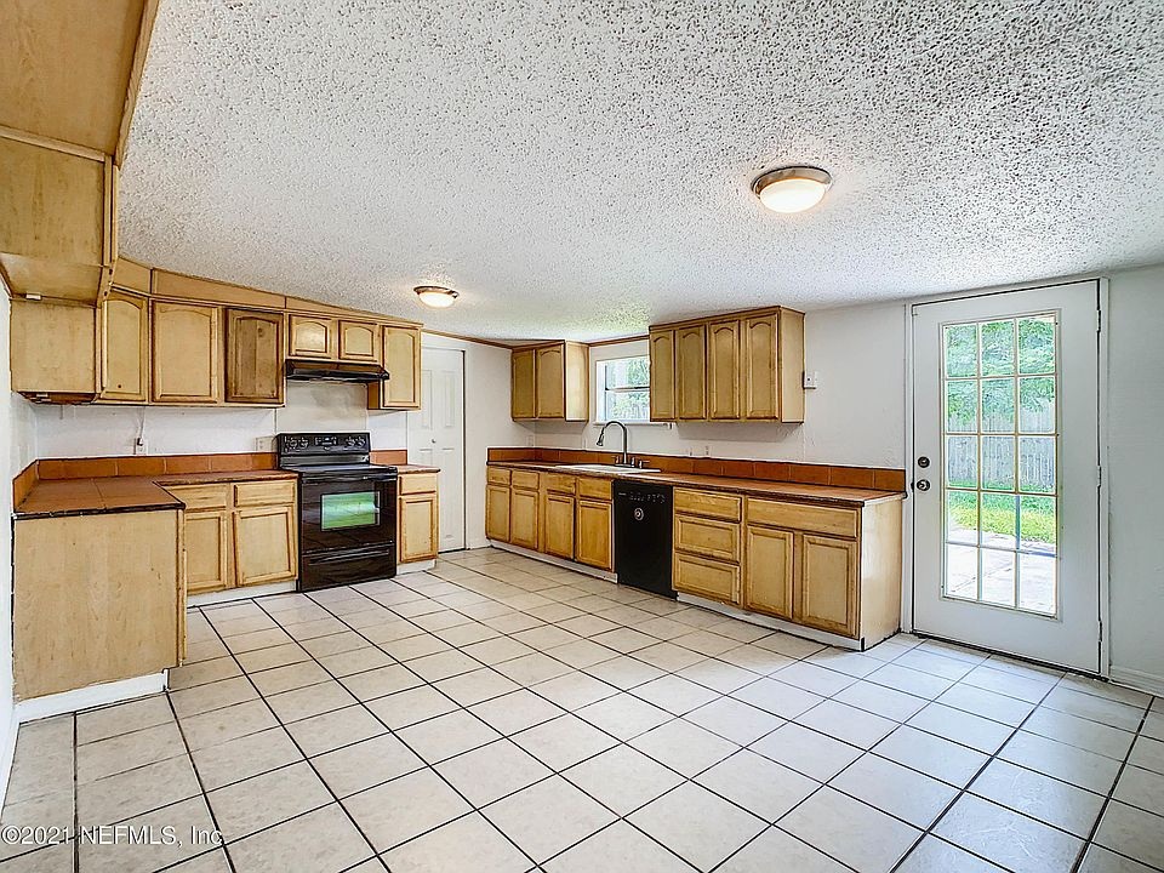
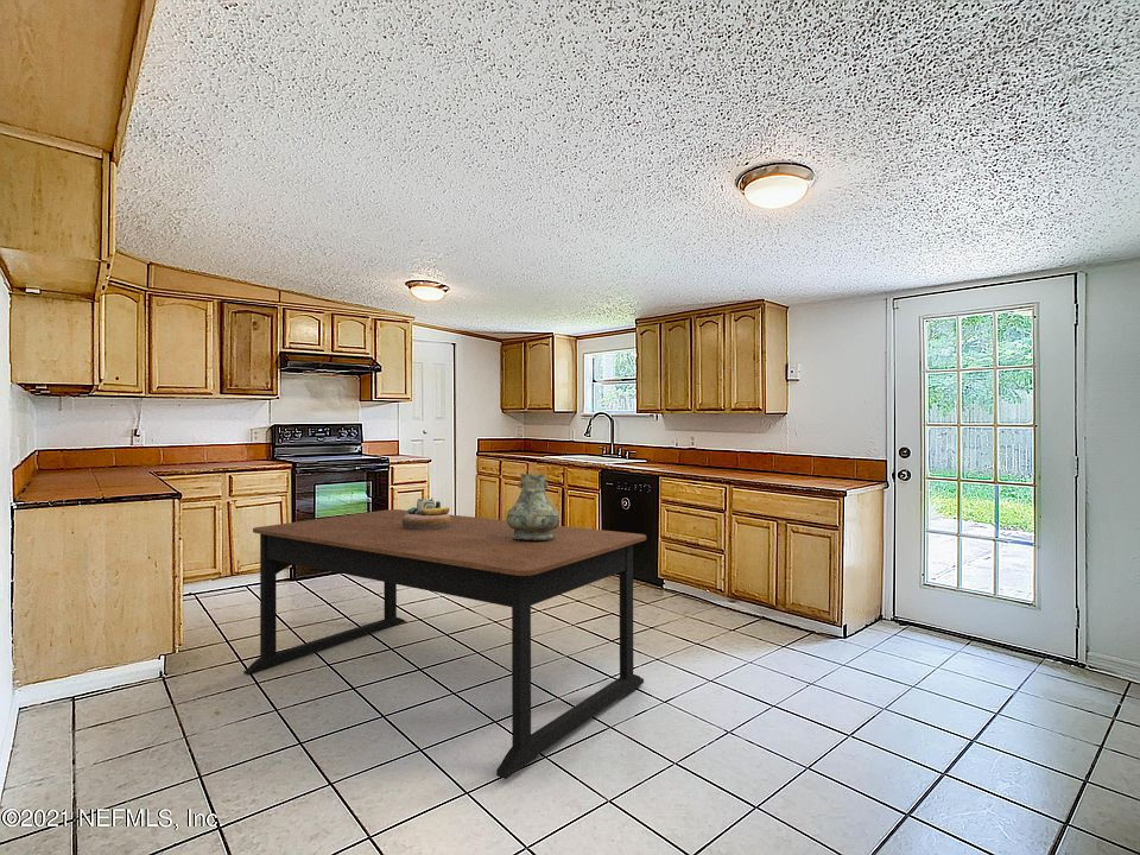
+ dining table [242,508,647,780]
+ decorative bowl [403,496,451,530]
+ vase [506,473,560,540]
